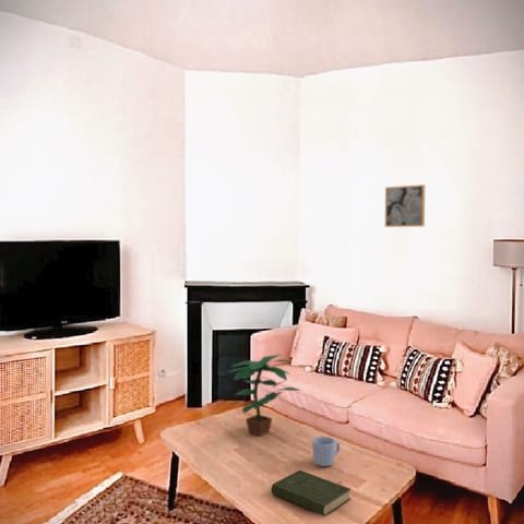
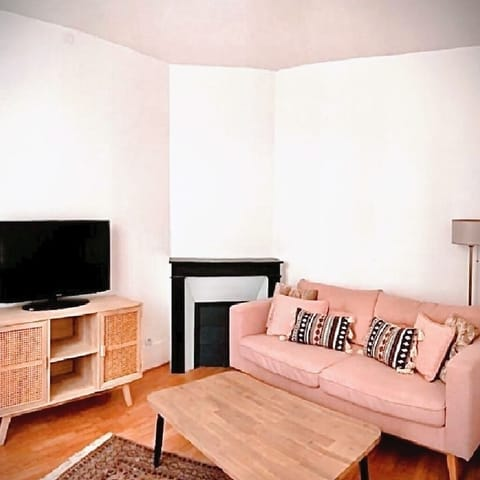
- potted plant [227,354,302,437]
- wall art [384,183,426,228]
- mug [311,436,341,467]
- book [271,469,352,517]
